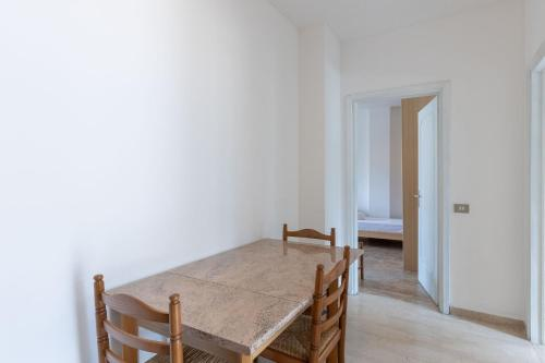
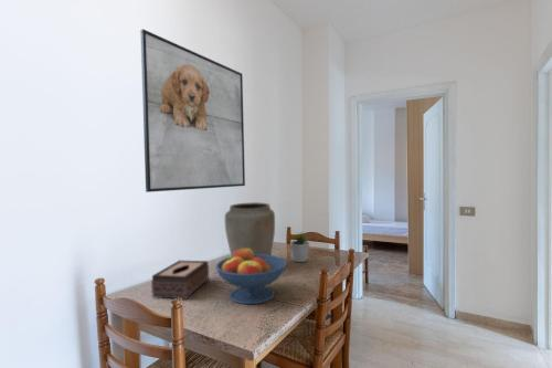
+ vase [224,201,276,257]
+ tissue box [150,260,210,301]
+ fruit bowl [215,246,287,305]
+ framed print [139,28,246,193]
+ potted plant [289,232,311,263]
